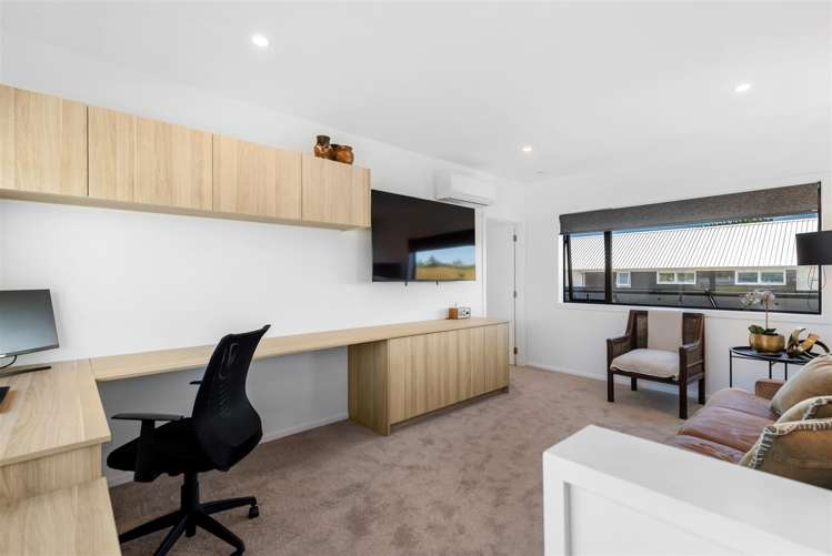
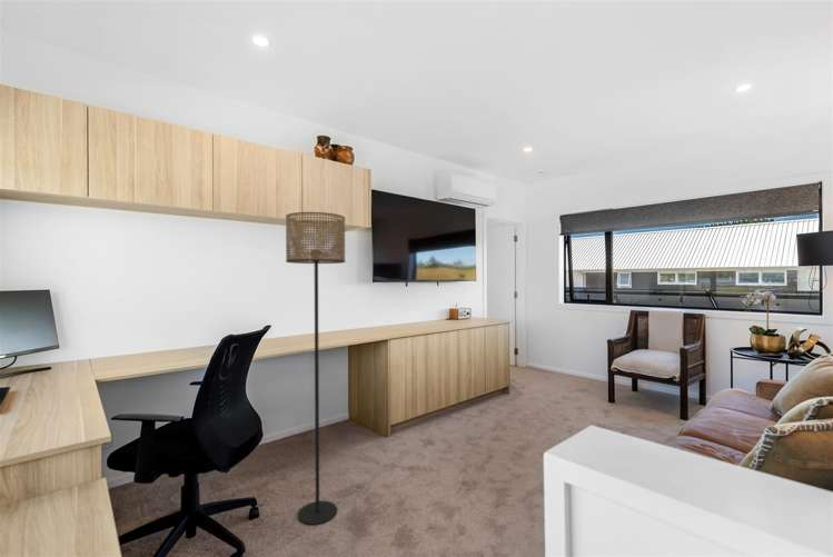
+ floor lamp [285,211,346,526]
